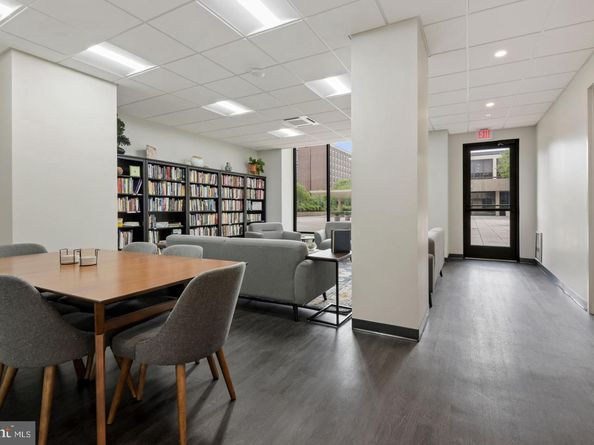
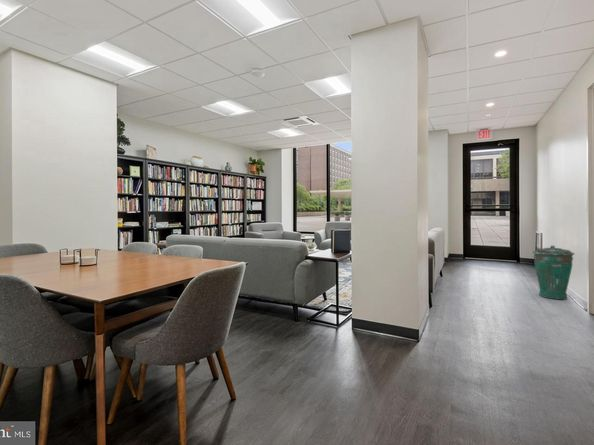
+ trash can [532,245,575,300]
